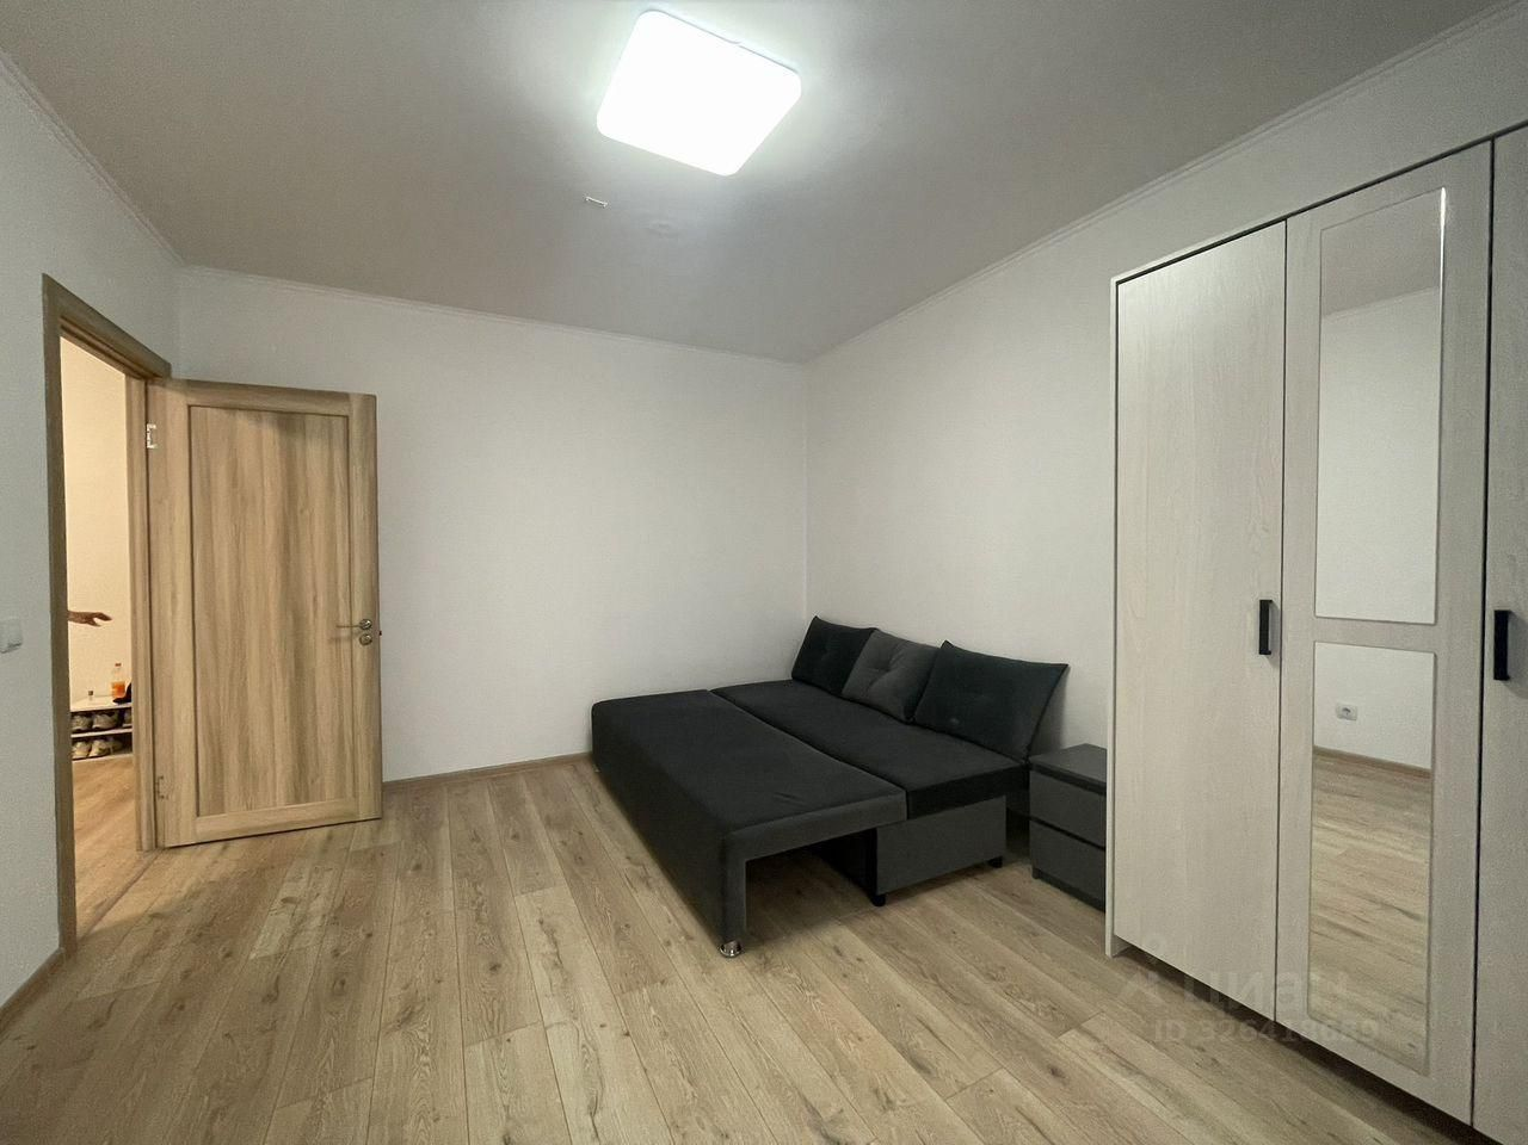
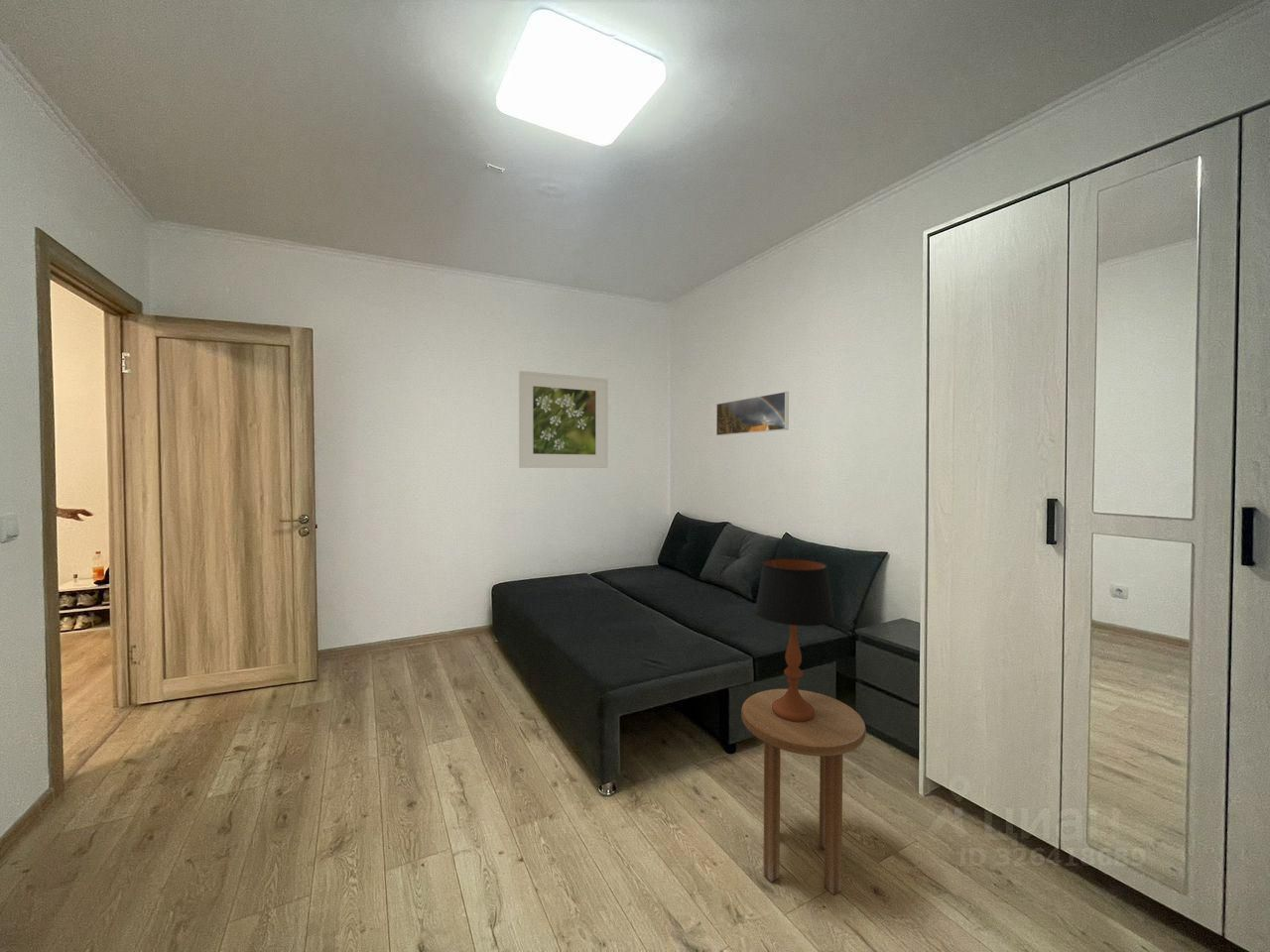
+ table lamp [754,557,835,722]
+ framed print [518,370,609,469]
+ side table [740,688,867,896]
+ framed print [715,391,790,436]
